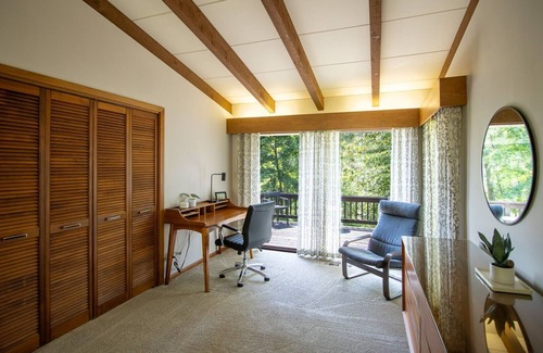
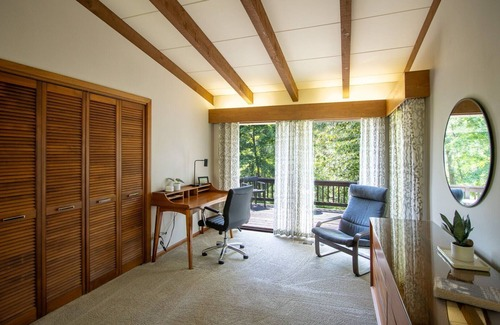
+ book [433,275,500,313]
